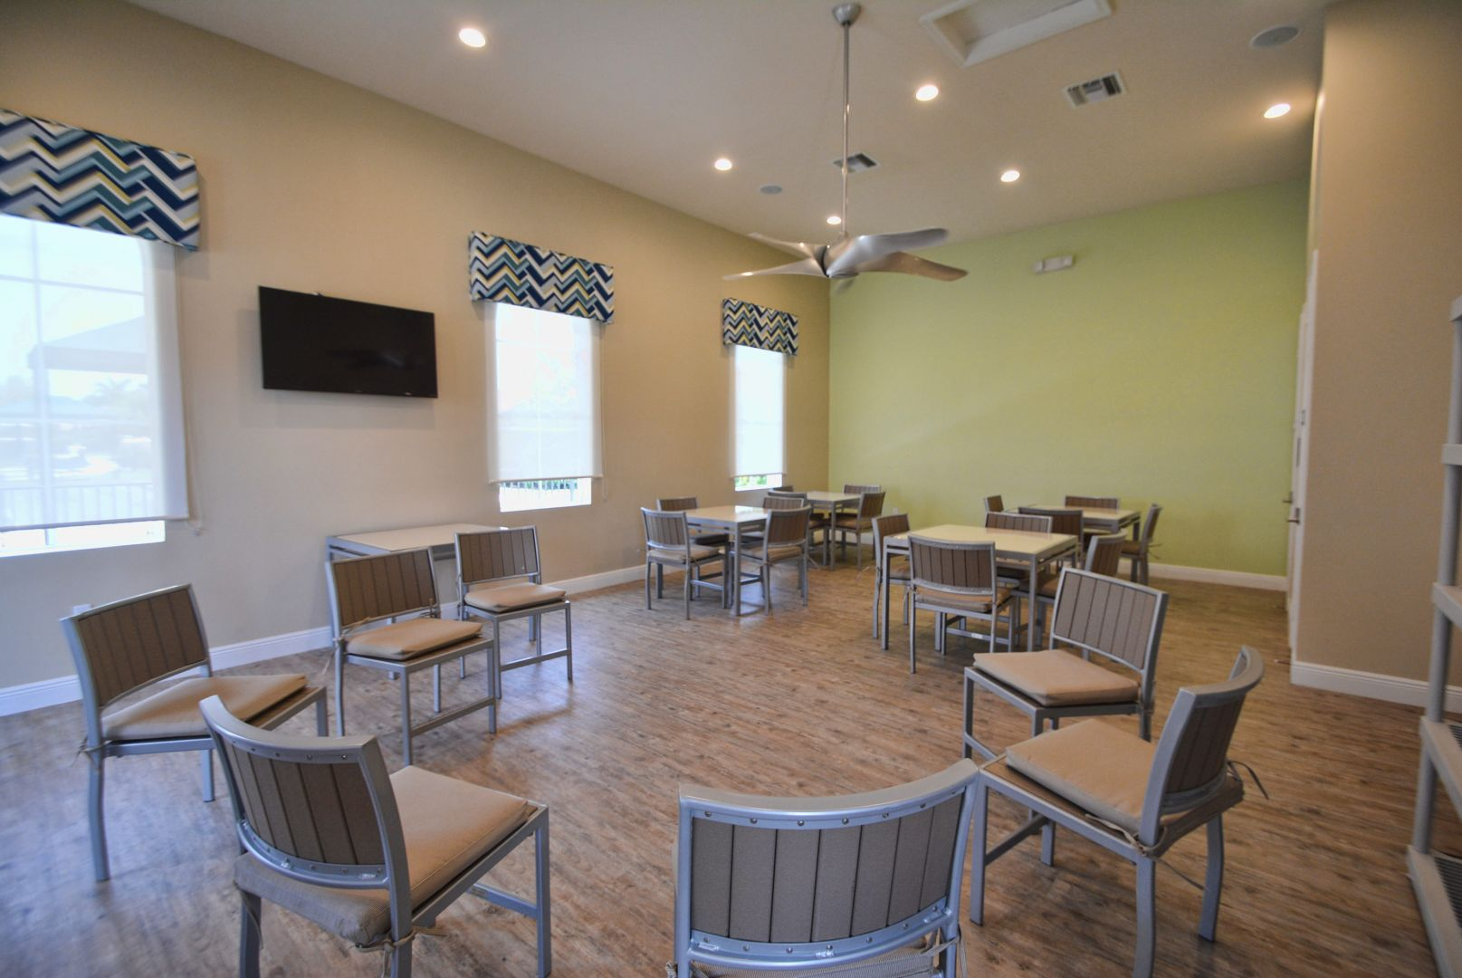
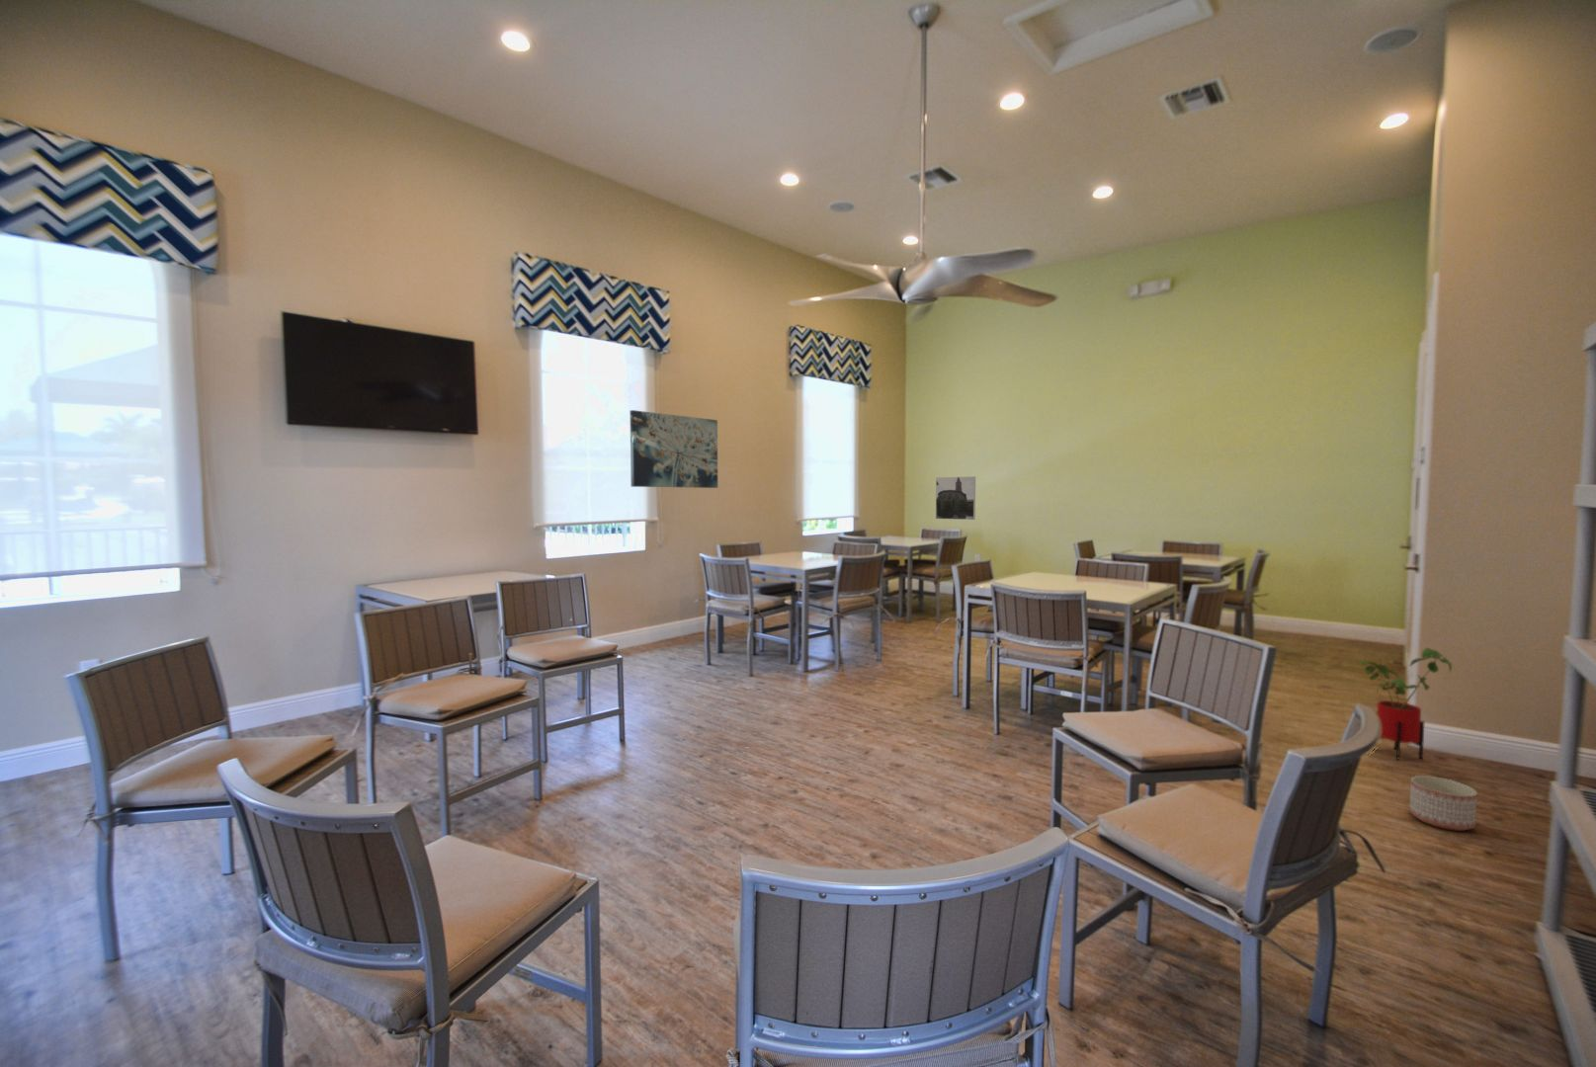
+ house plant [1360,647,1454,761]
+ planter [1408,774,1478,832]
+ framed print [935,476,977,520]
+ wall art [630,408,718,489]
